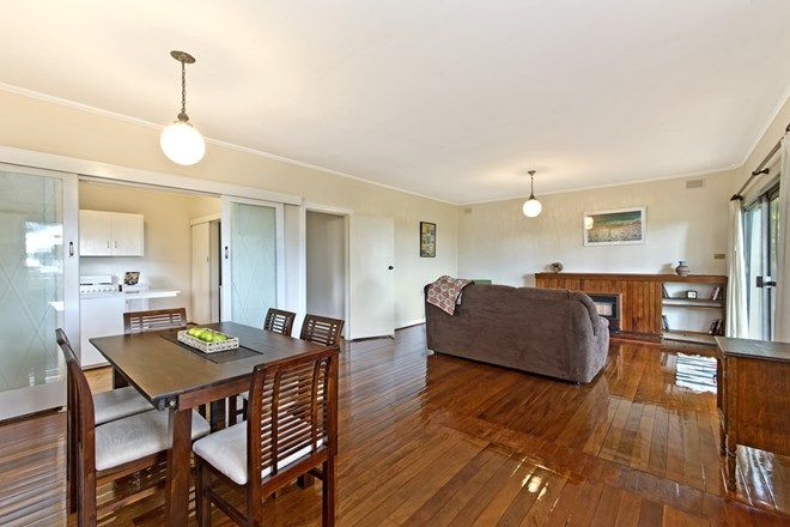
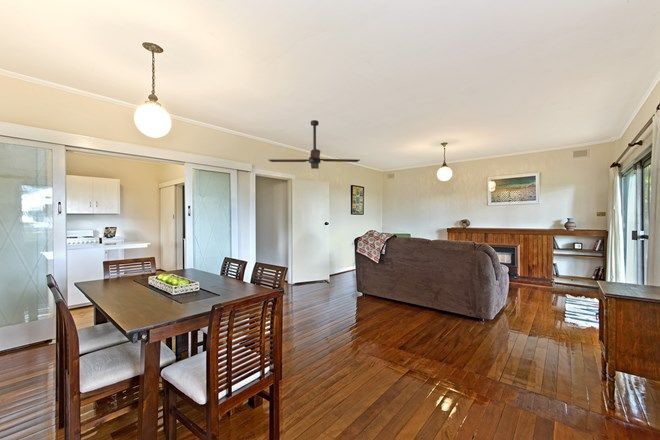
+ ceiling fan [268,119,361,170]
